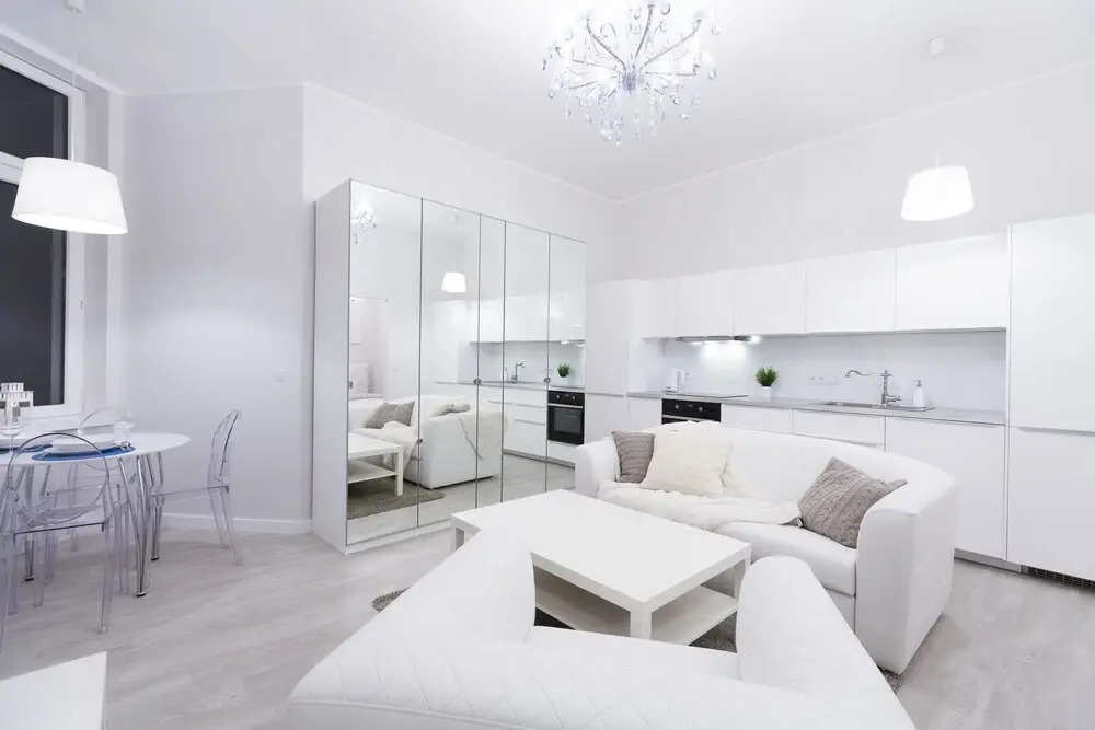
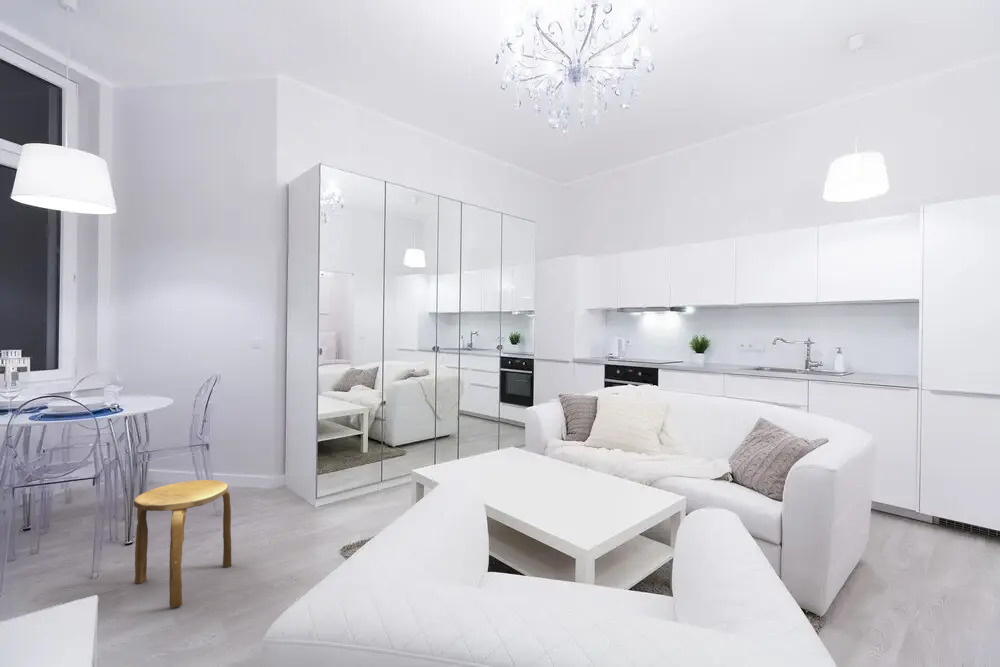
+ stool [133,479,232,608]
